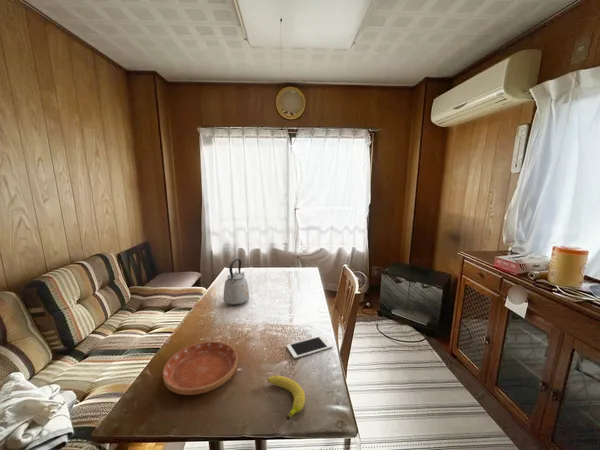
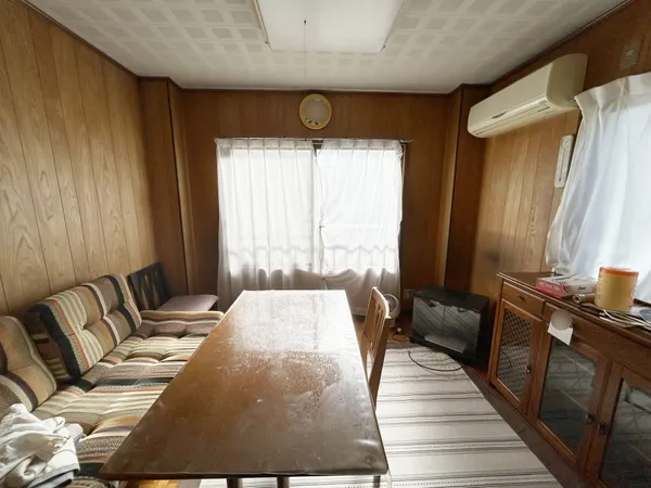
- cell phone [286,335,333,359]
- kettle [222,258,250,306]
- fruit [266,374,306,421]
- saucer [162,341,239,396]
